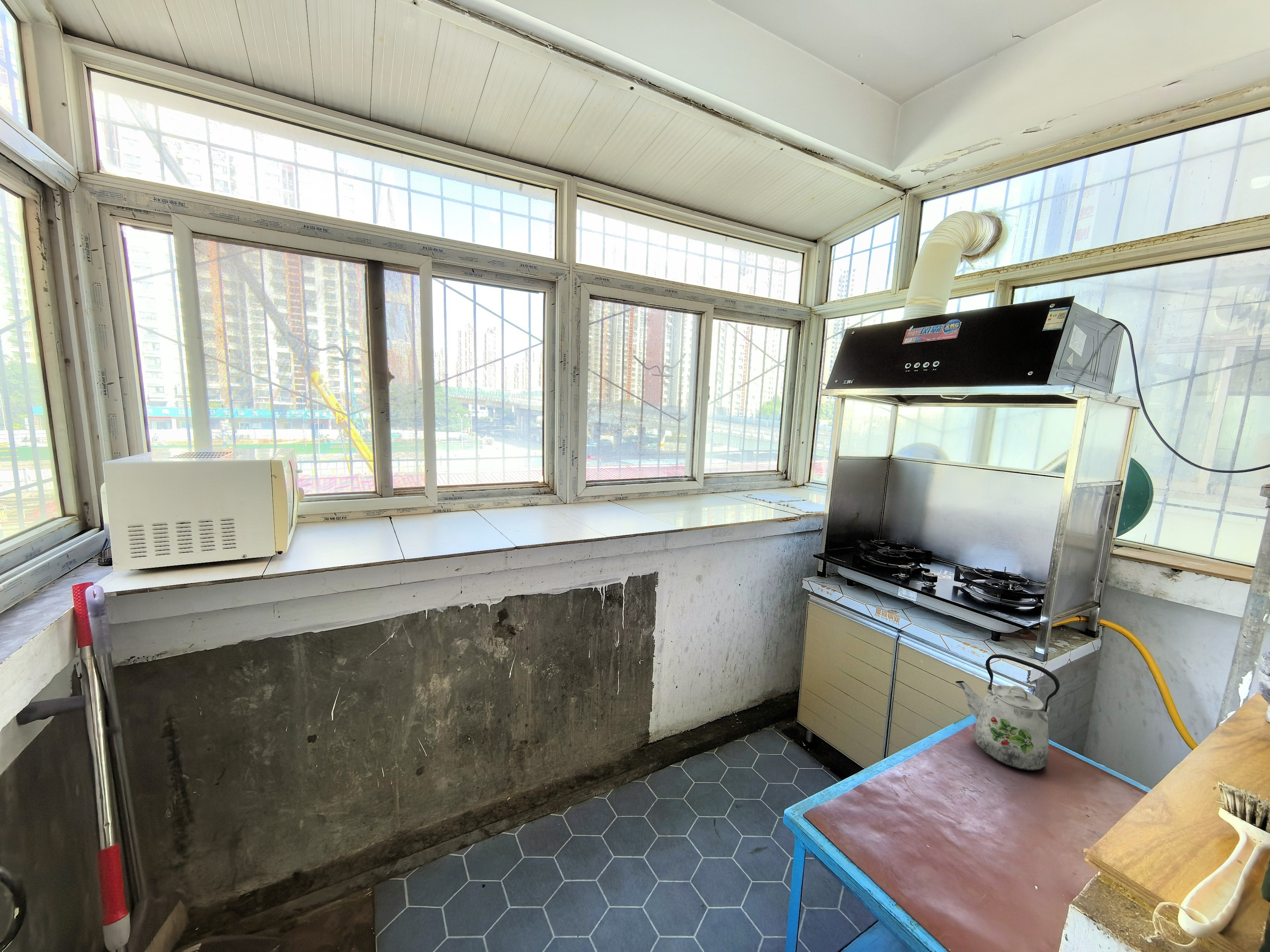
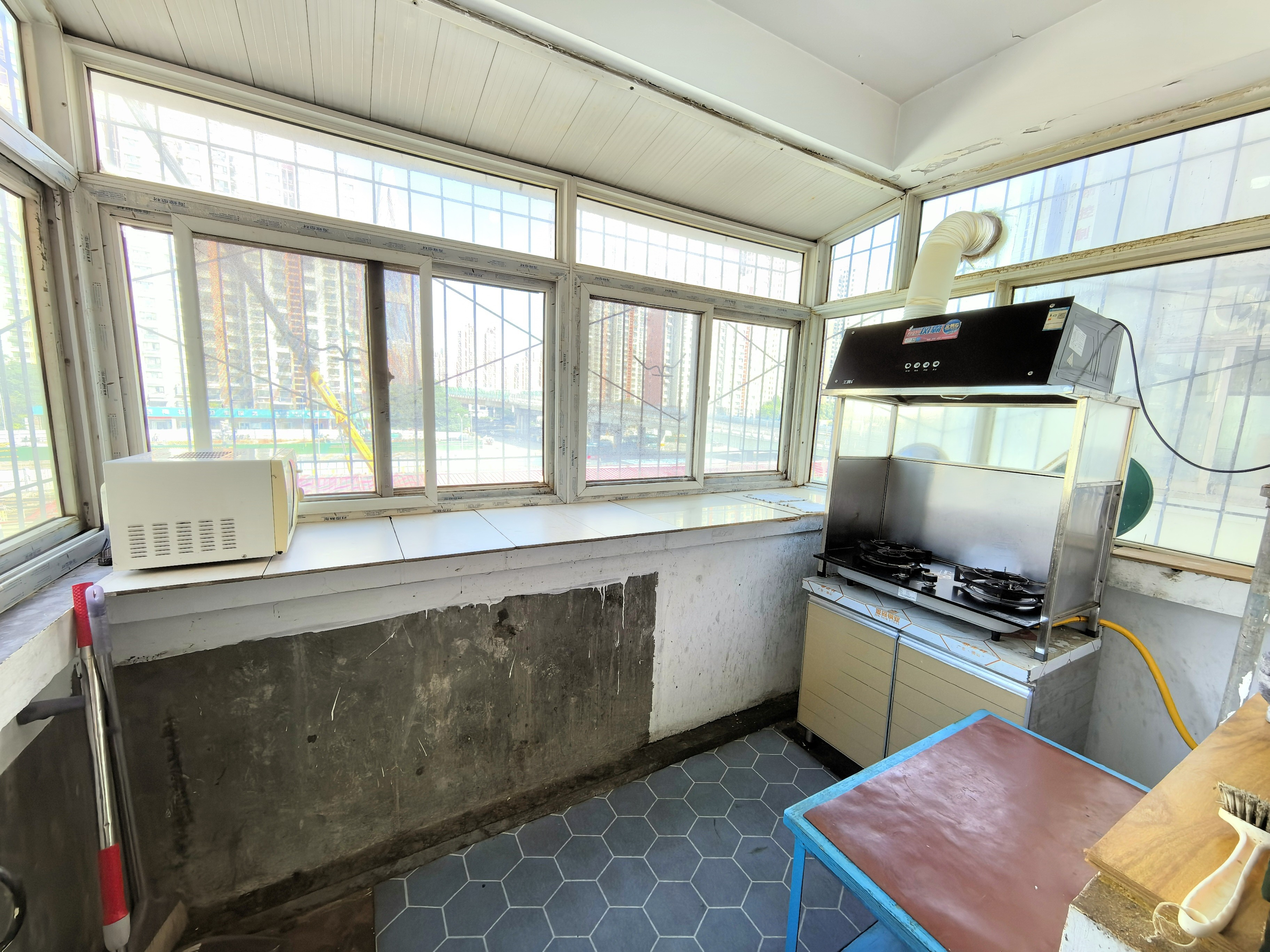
- kettle [955,654,1060,771]
